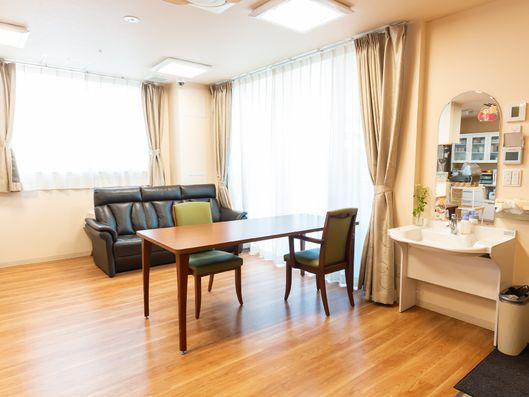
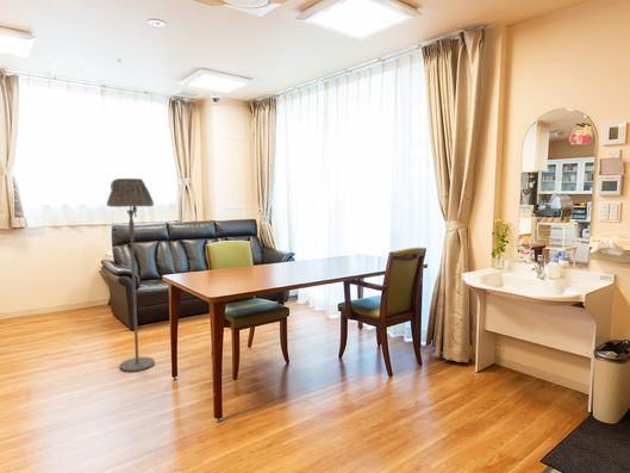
+ floor lamp [106,178,156,373]
